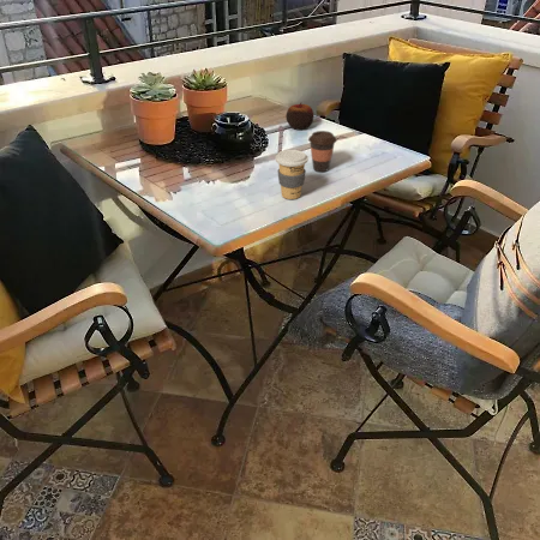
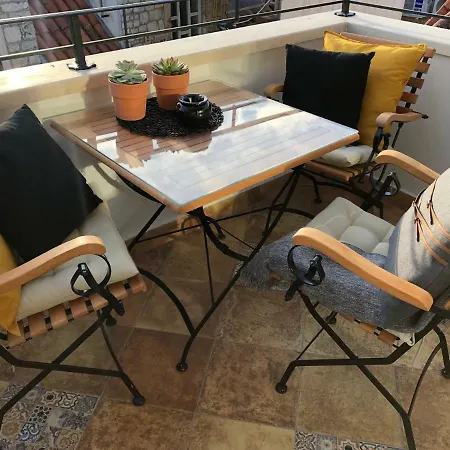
- coffee cup [275,149,310,200]
- coffee cup [307,130,337,173]
- apple [284,102,314,131]
